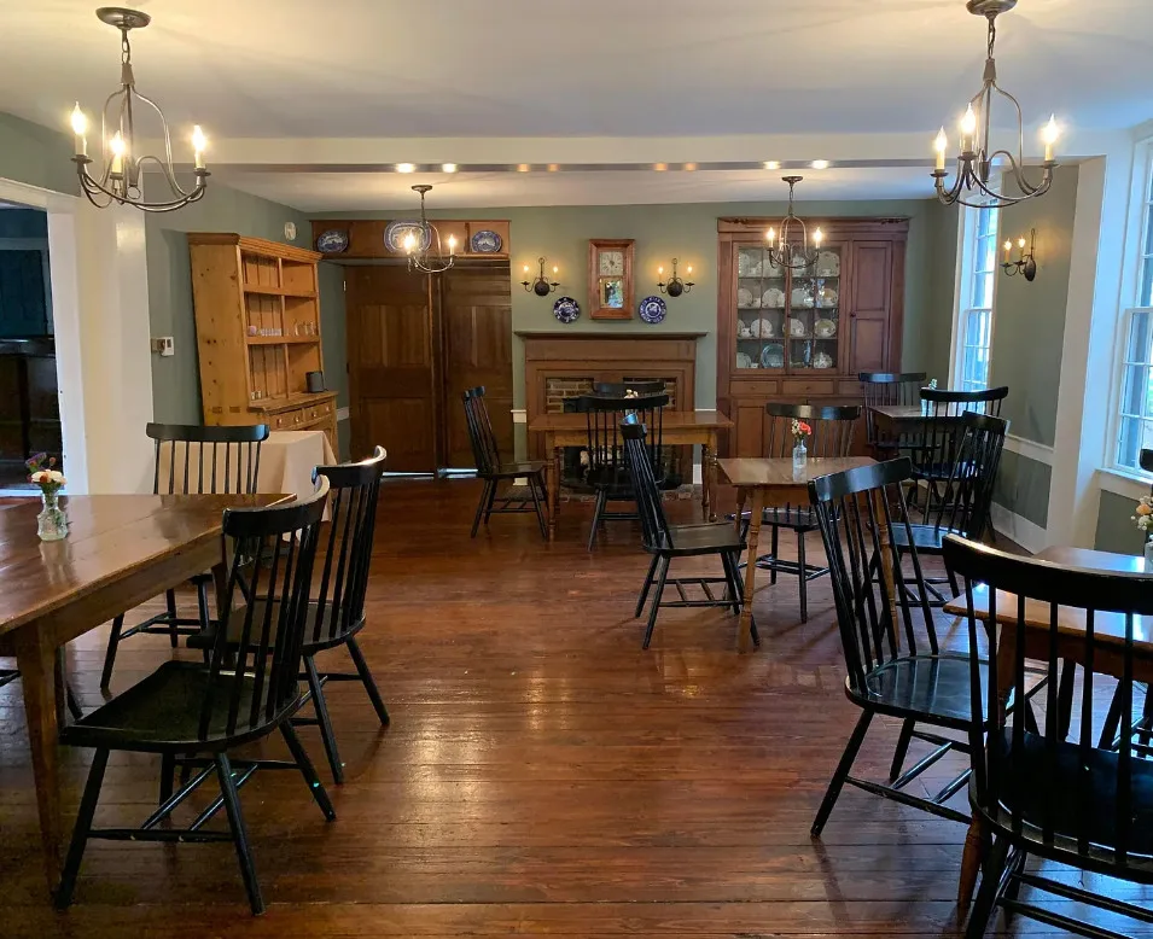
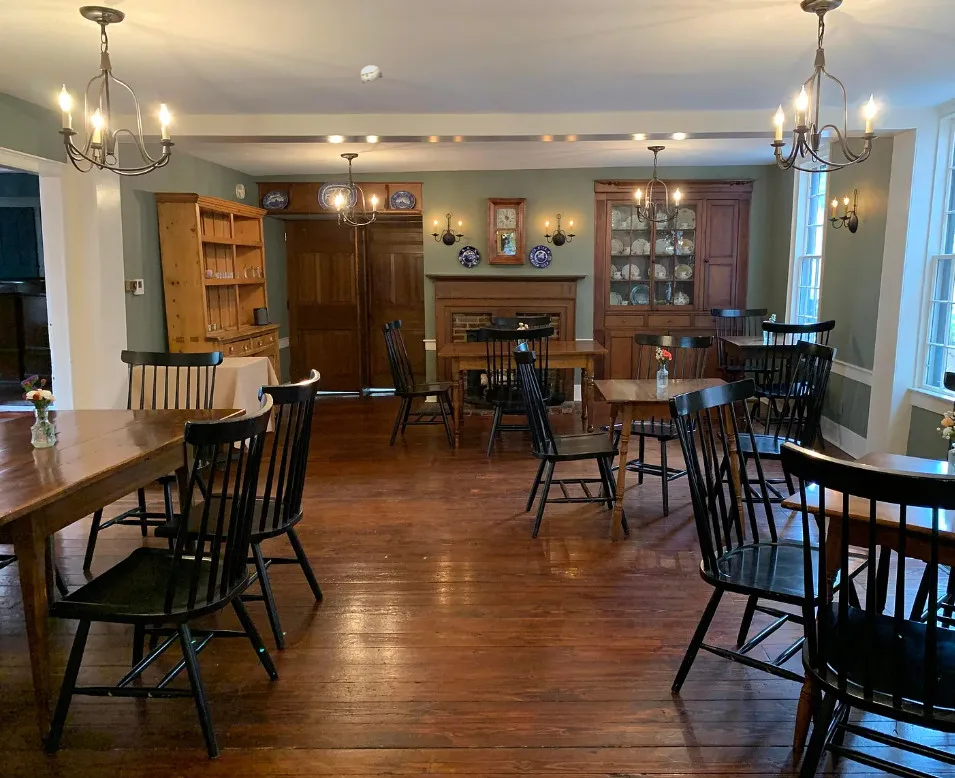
+ smoke detector [360,64,383,85]
